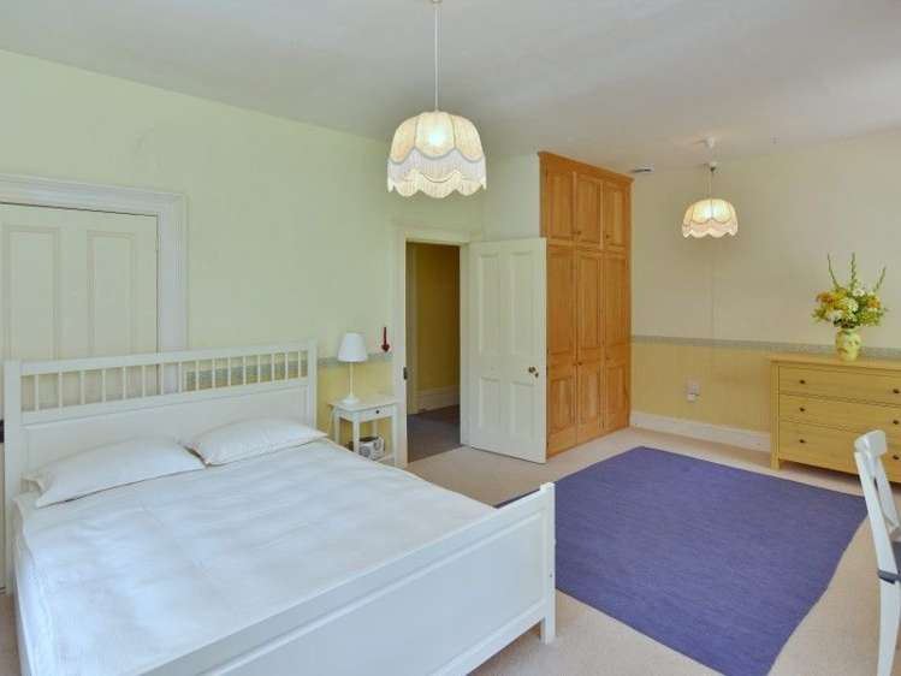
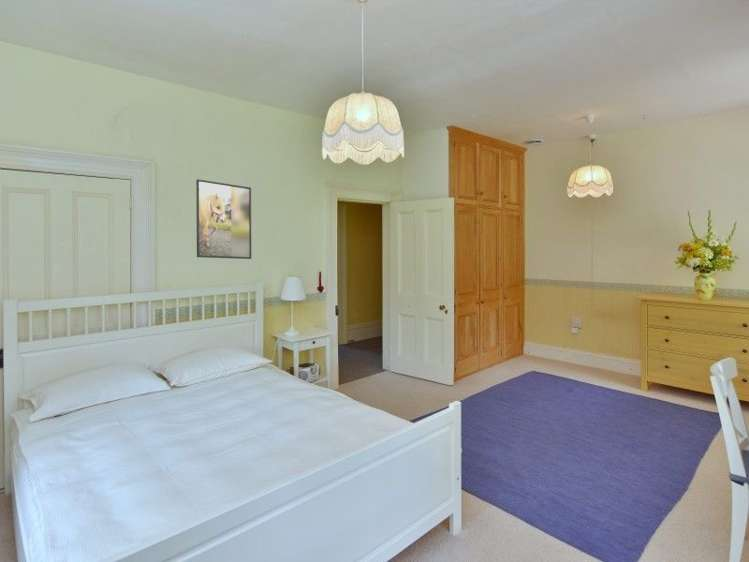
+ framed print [195,178,252,260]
